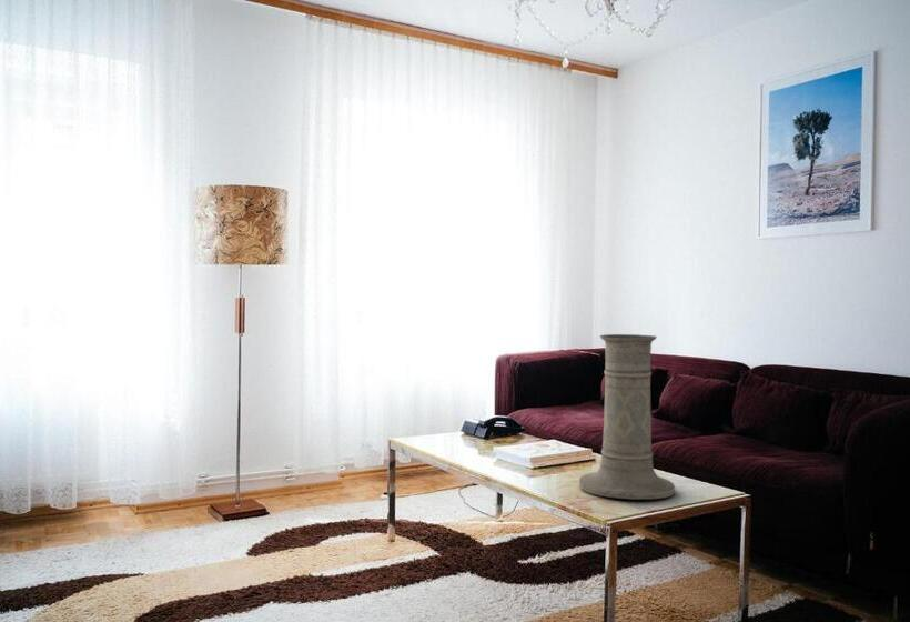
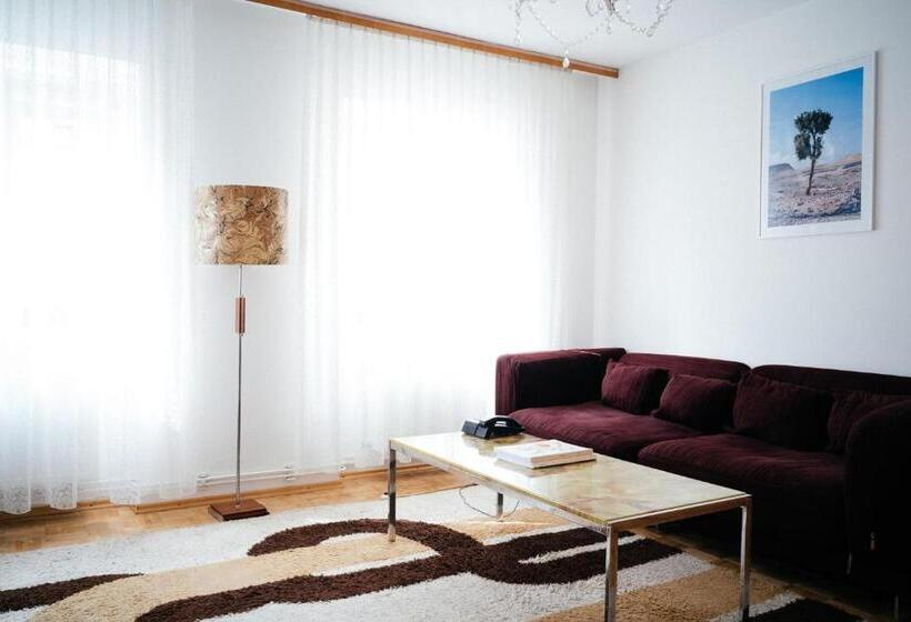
- vase [578,333,676,501]
